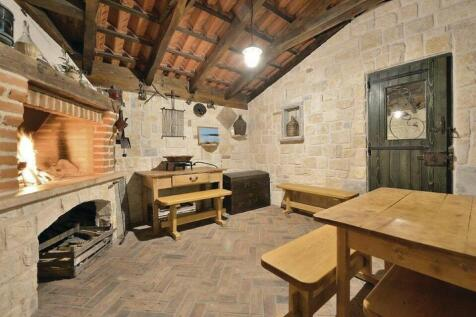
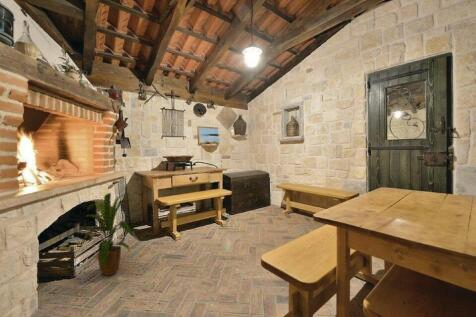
+ house plant [76,192,139,277]
